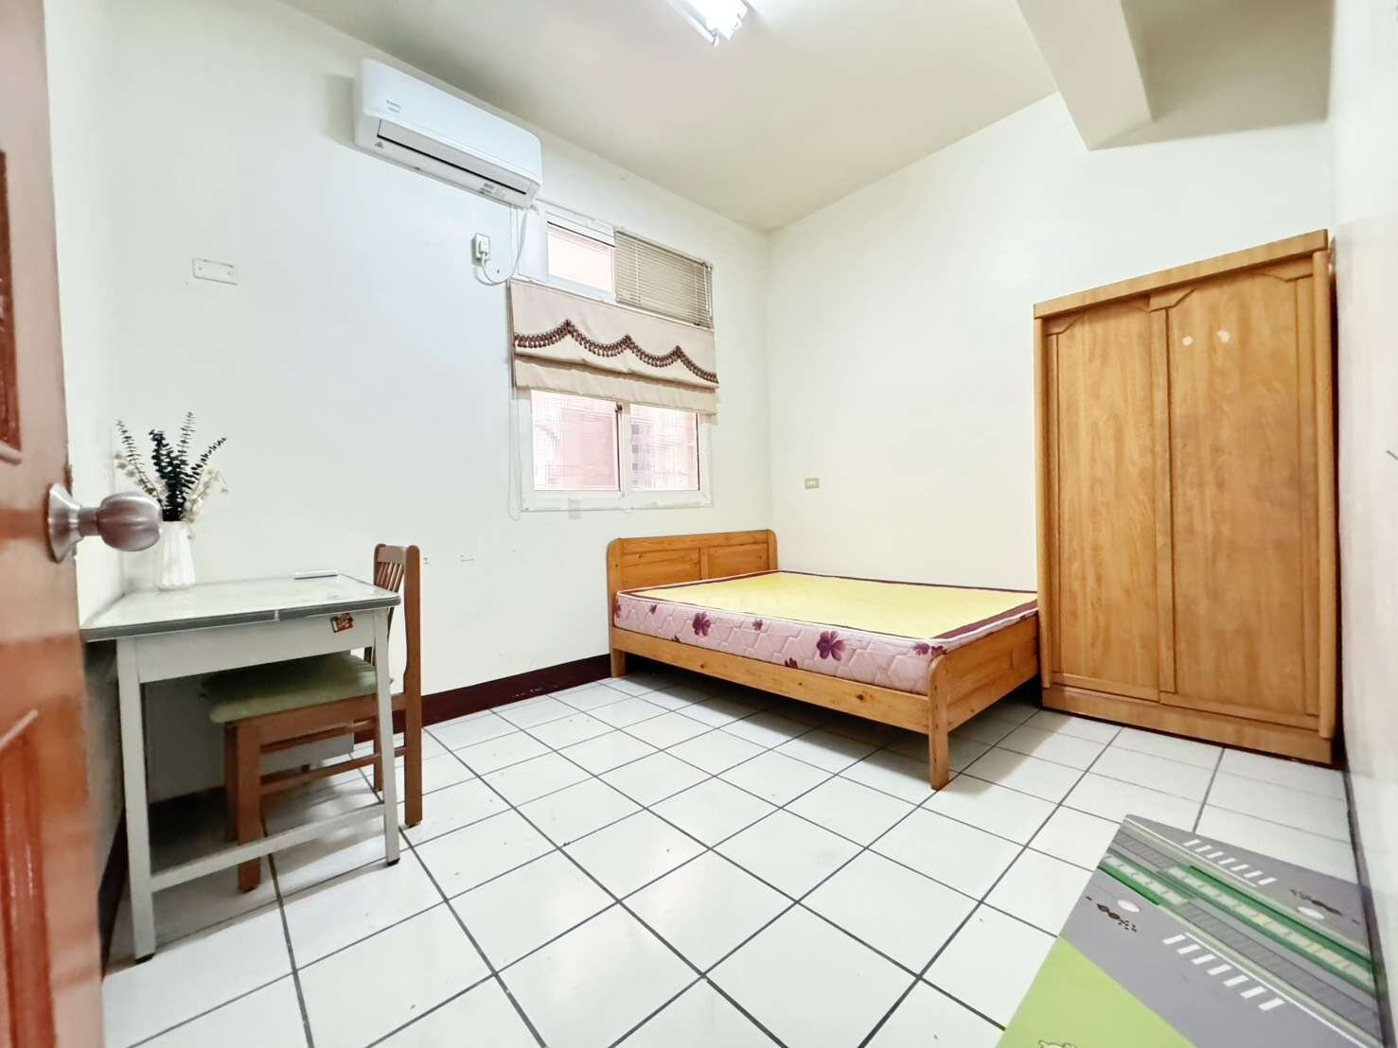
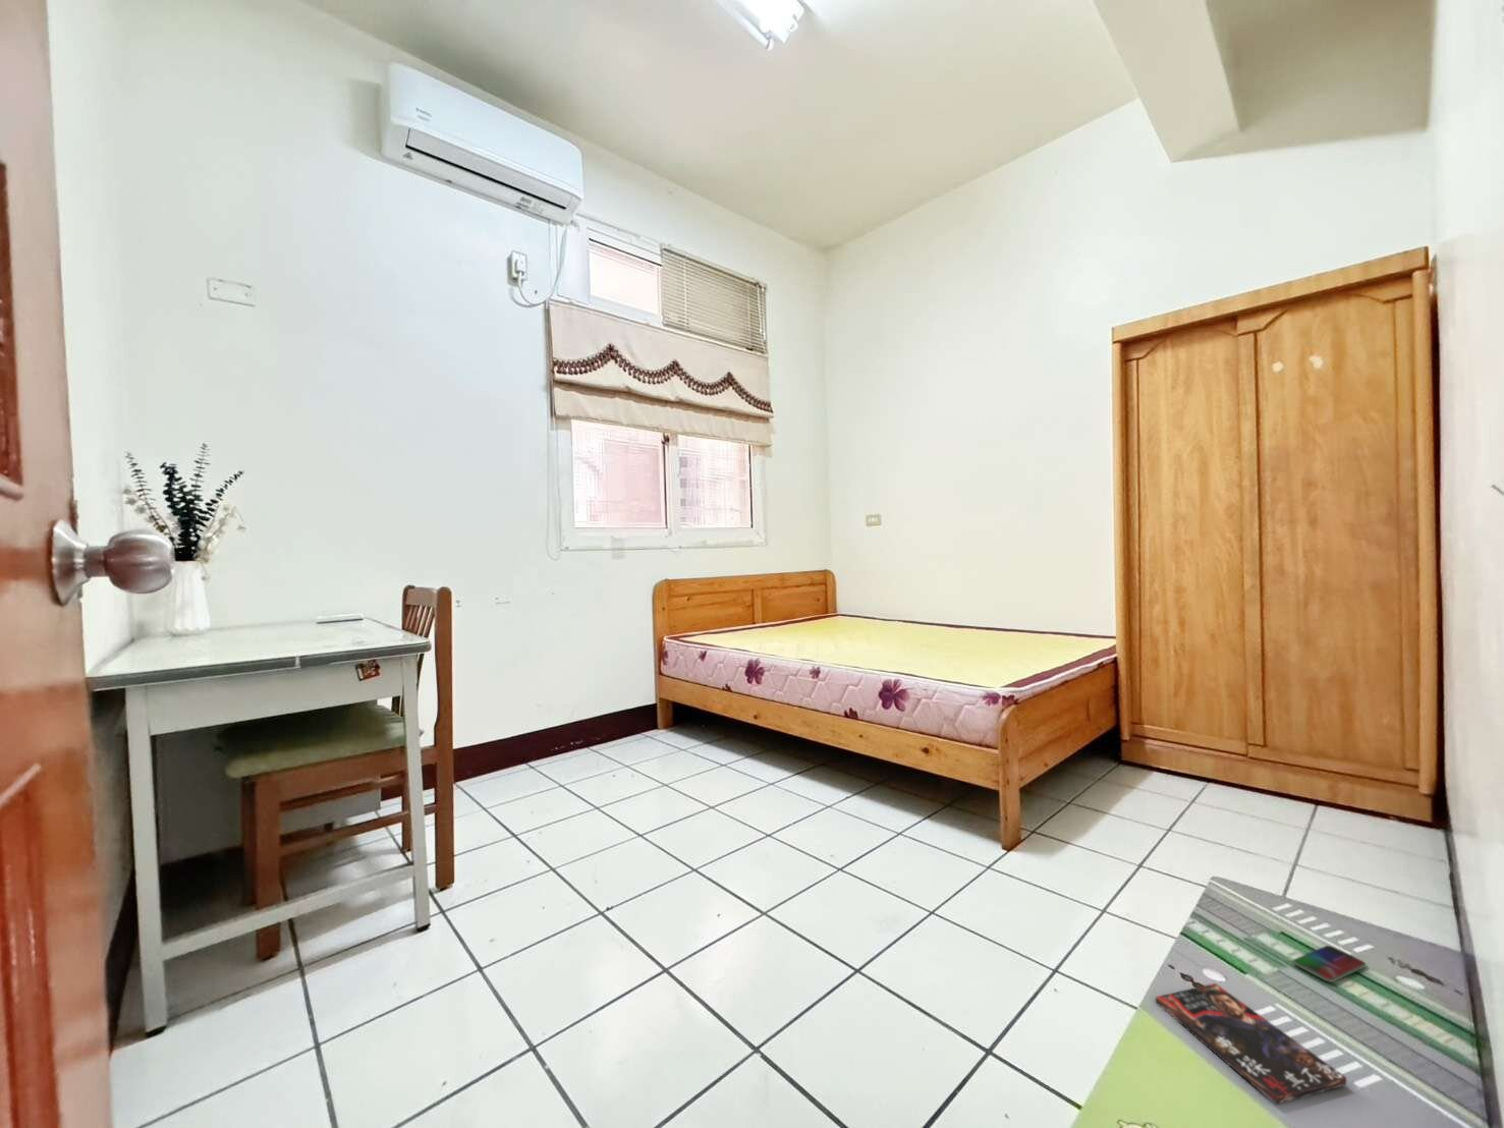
+ smartphone [1292,944,1367,983]
+ book [1154,982,1348,1105]
